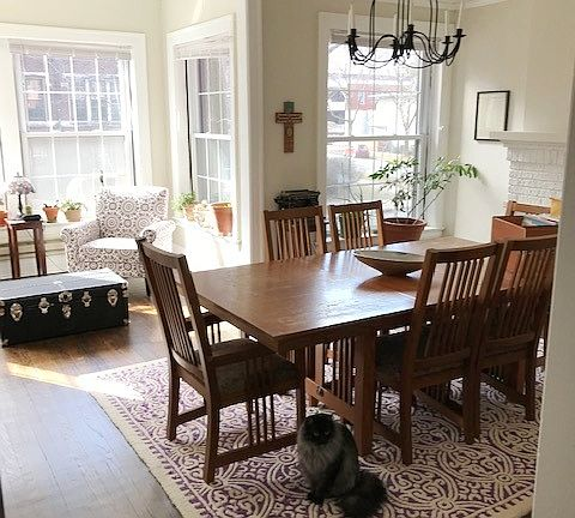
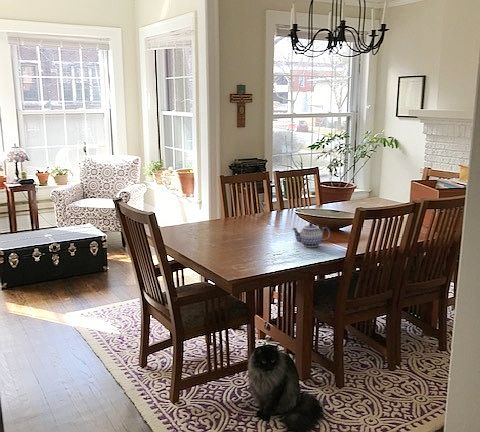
+ teapot [291,222,331,248]
